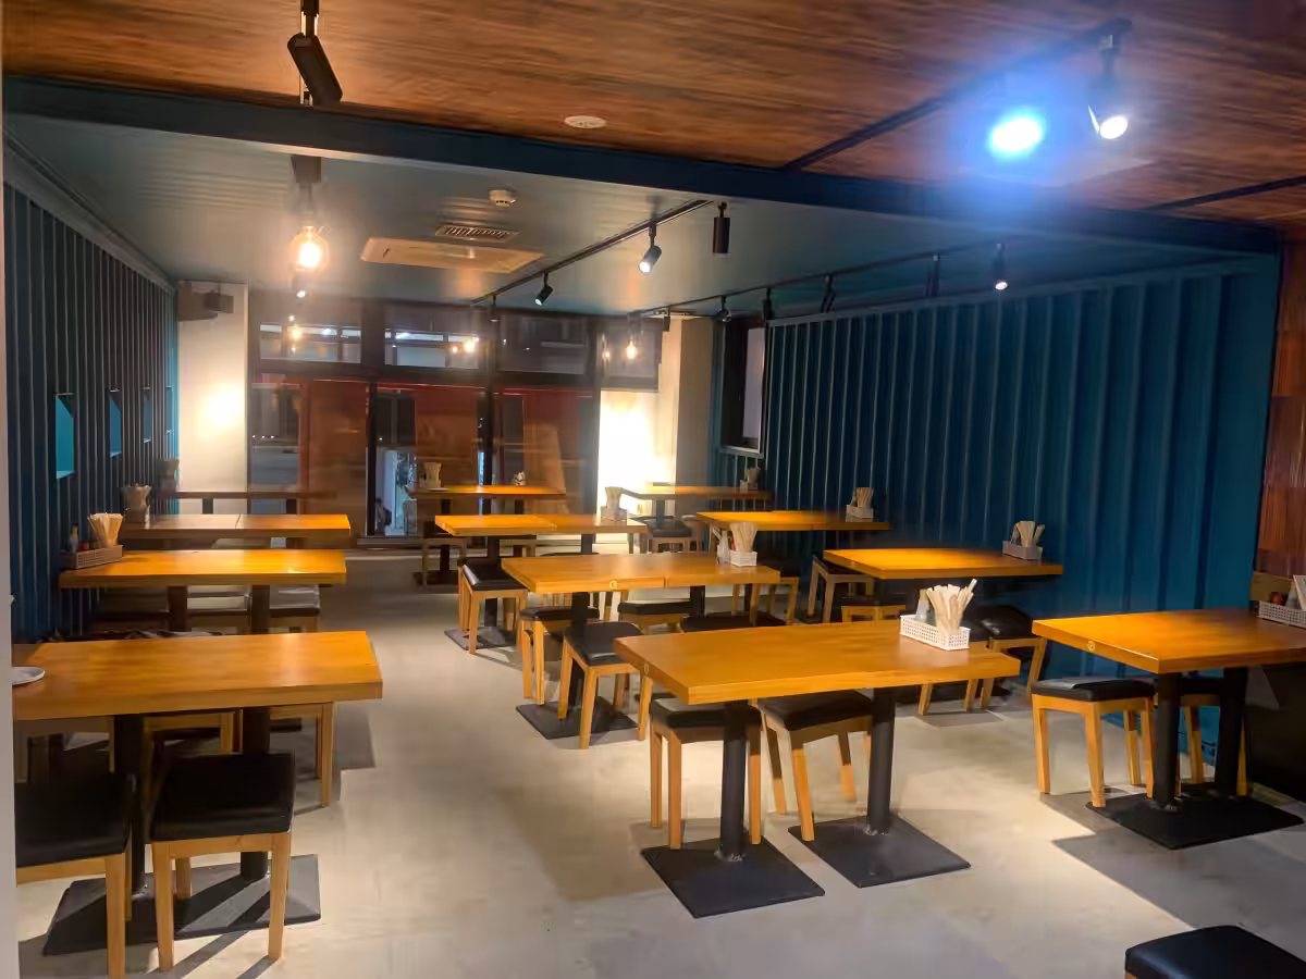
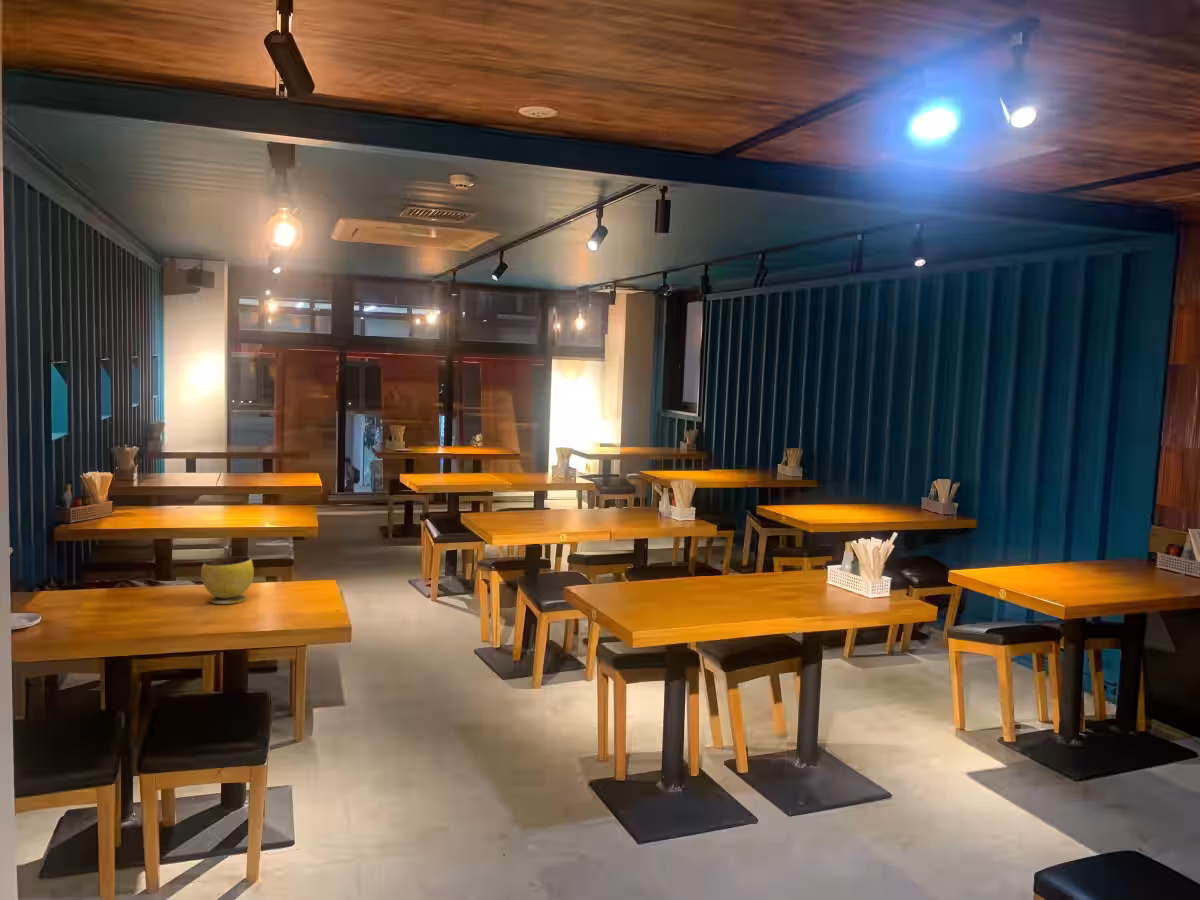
+ bowl [200,555,255,605]
